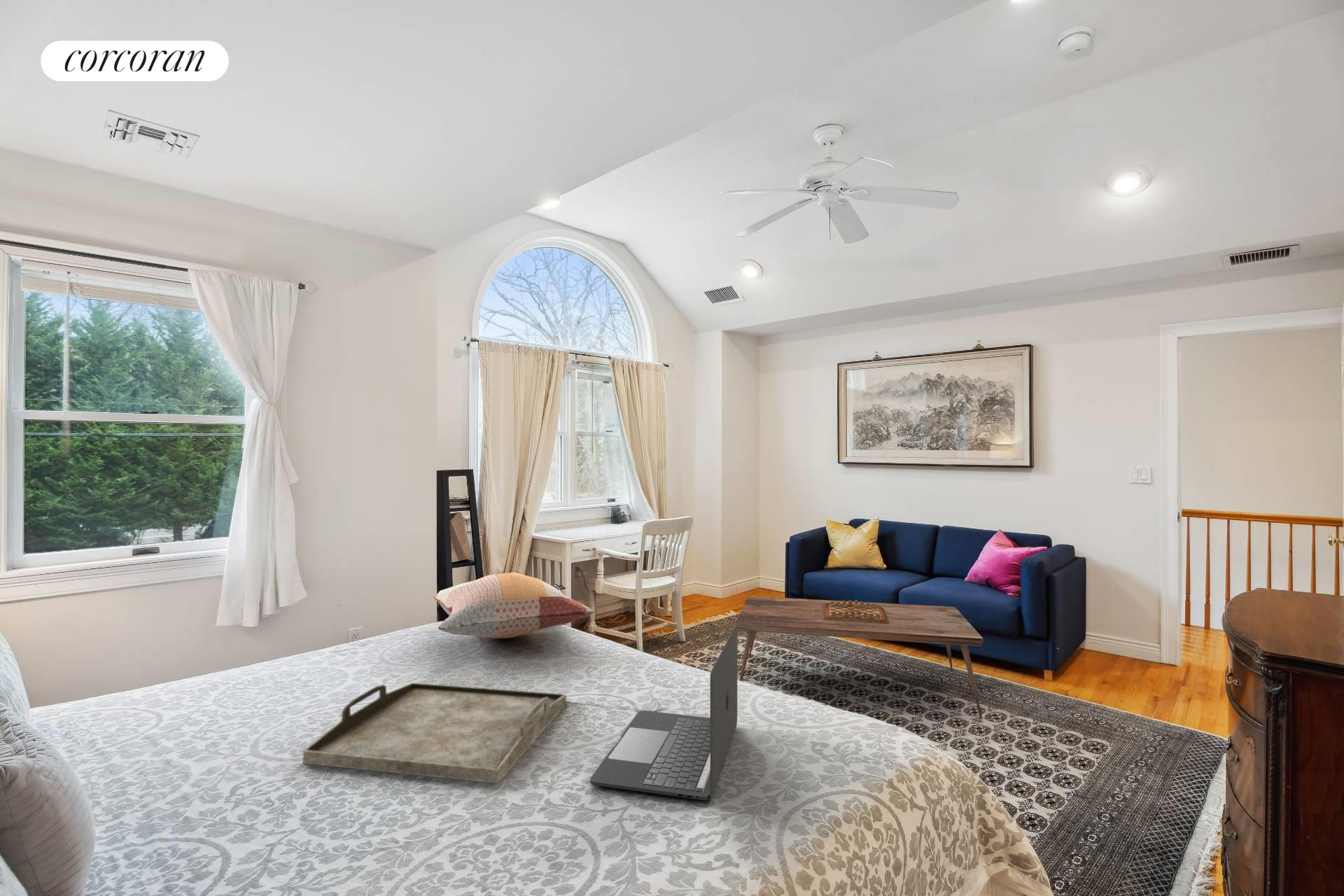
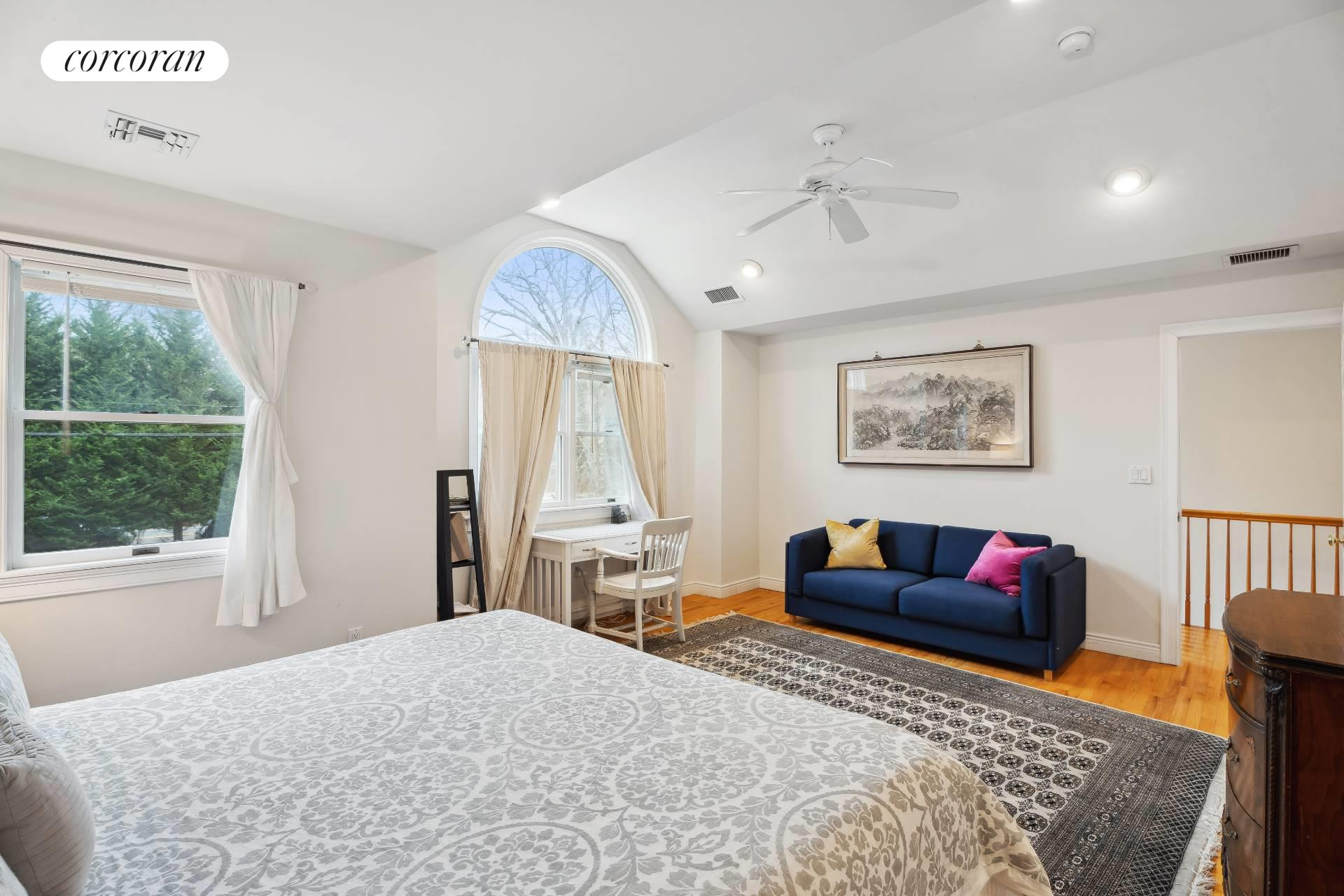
- laptop [589,624,738,801]
- decorative pillow [433,572,595,639]
- serving tray [302,682,567,784]
- coffee table [735,596,984,718]
